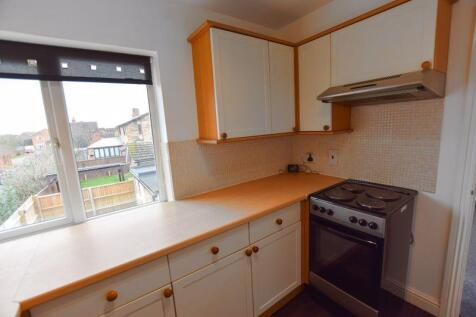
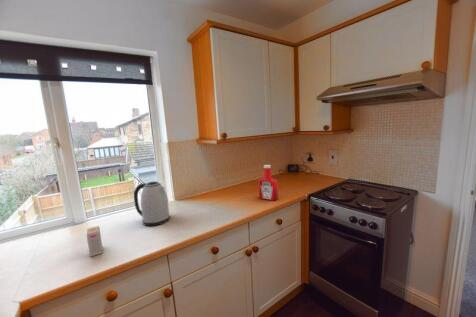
+ tea box [86,225,104,258]
+ kettle [133,181,171,227]
+ soap bottle [257,164,279,202]
